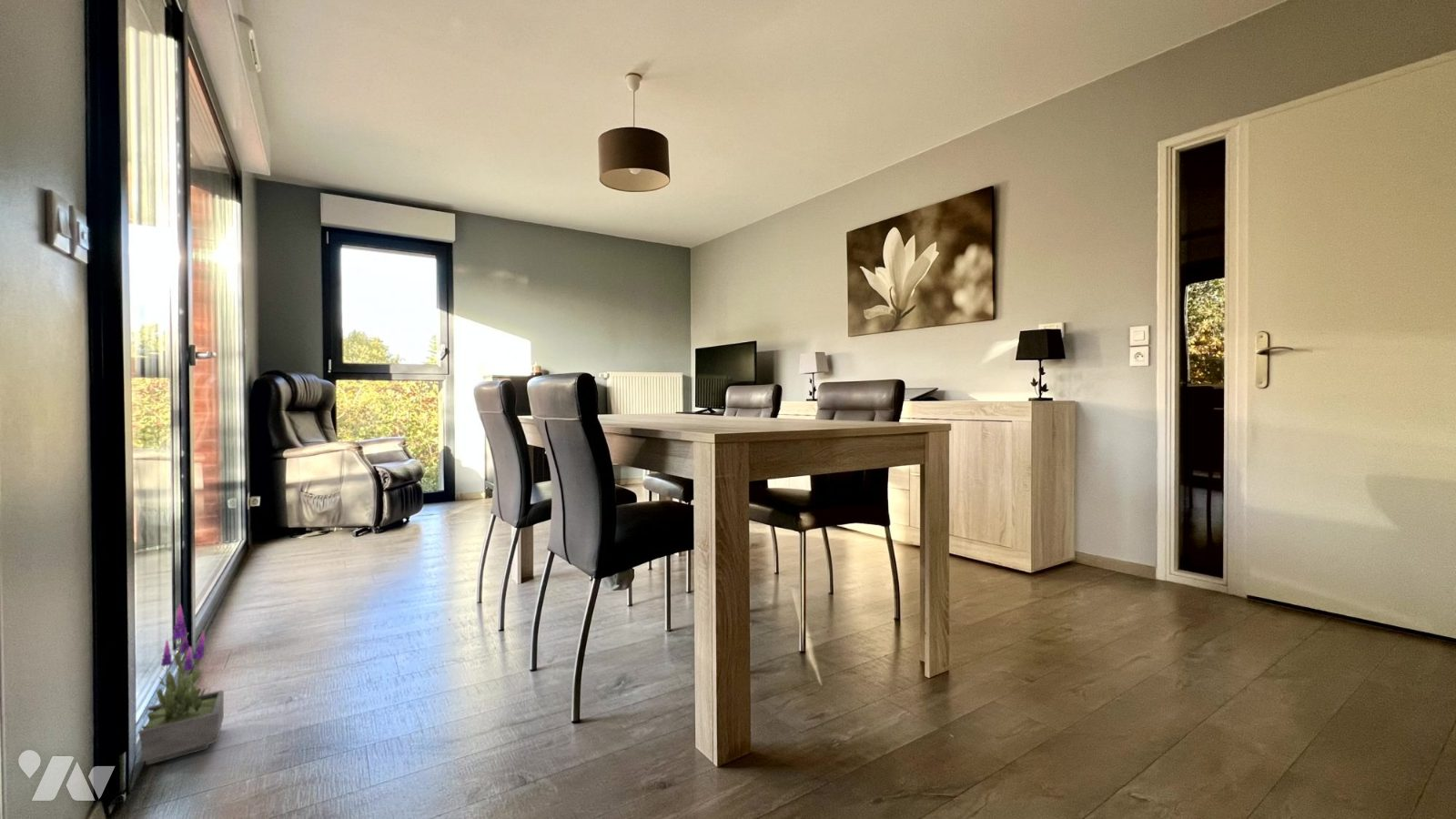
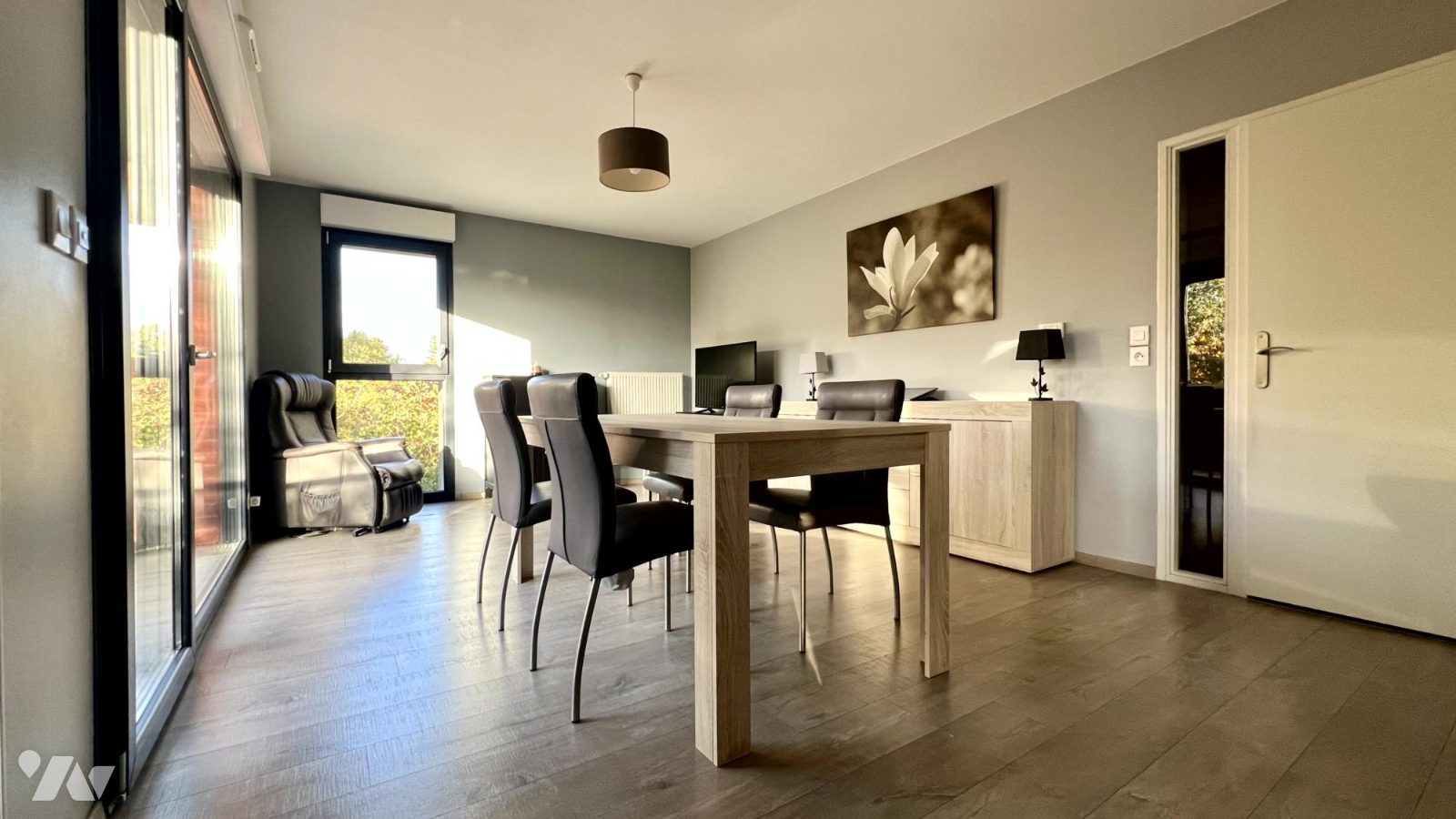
- potted plant [137,603,225,765]
